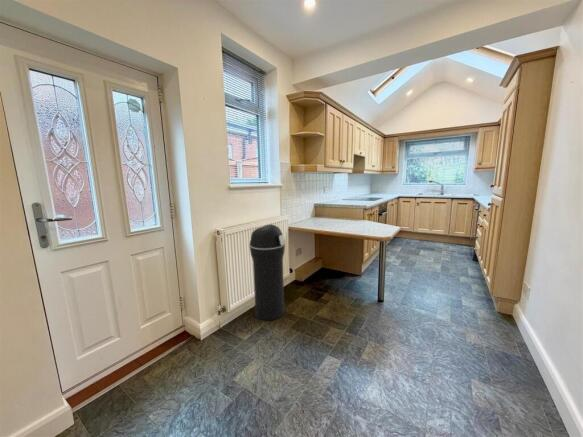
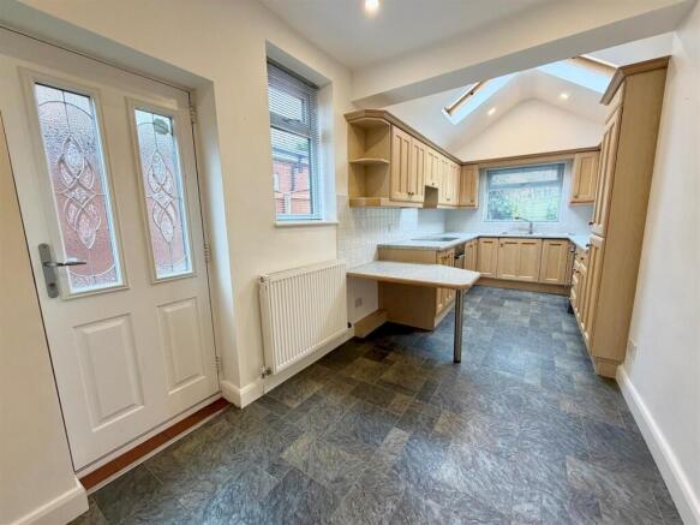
- trash can [249,223,286,322]
